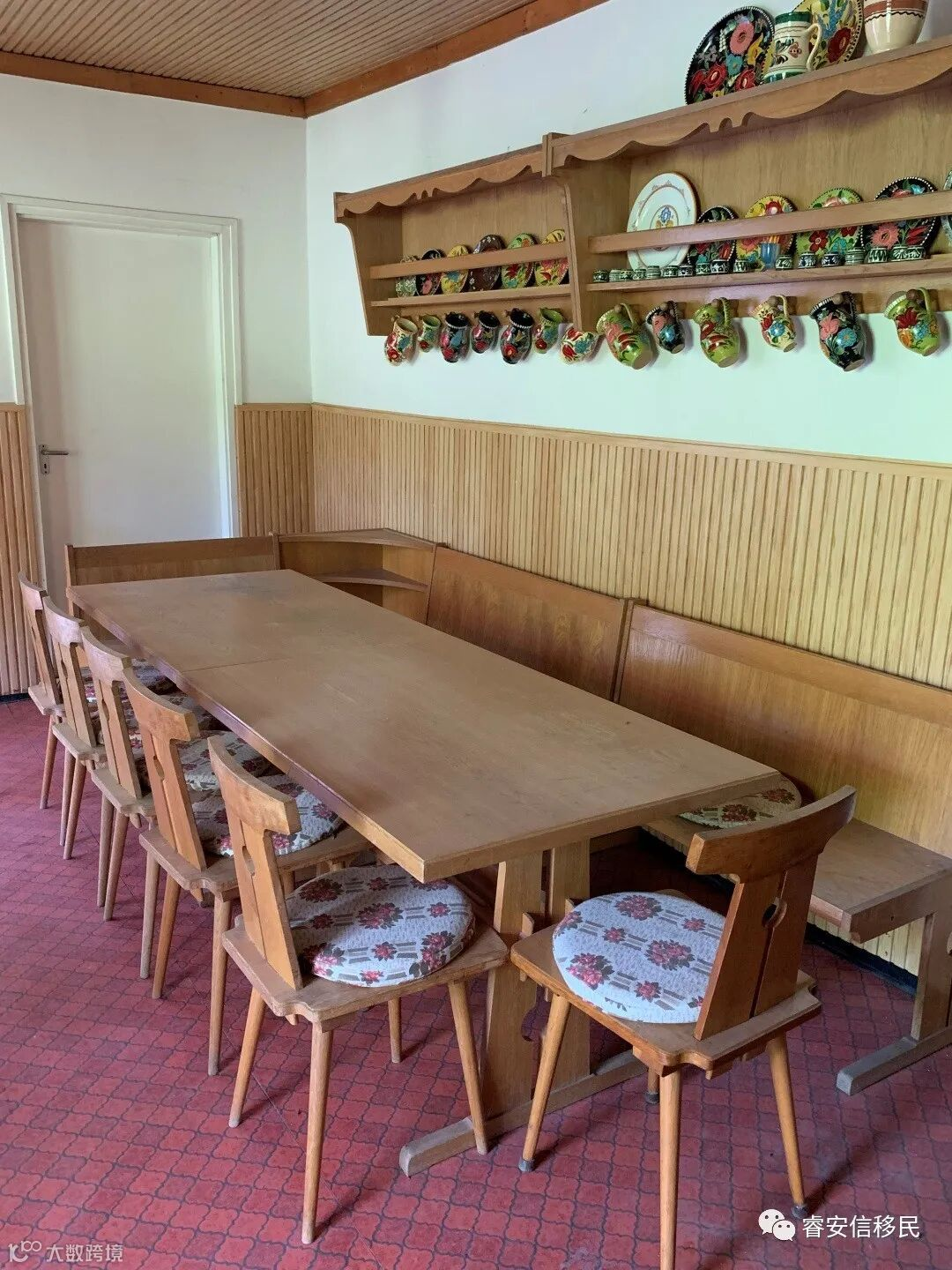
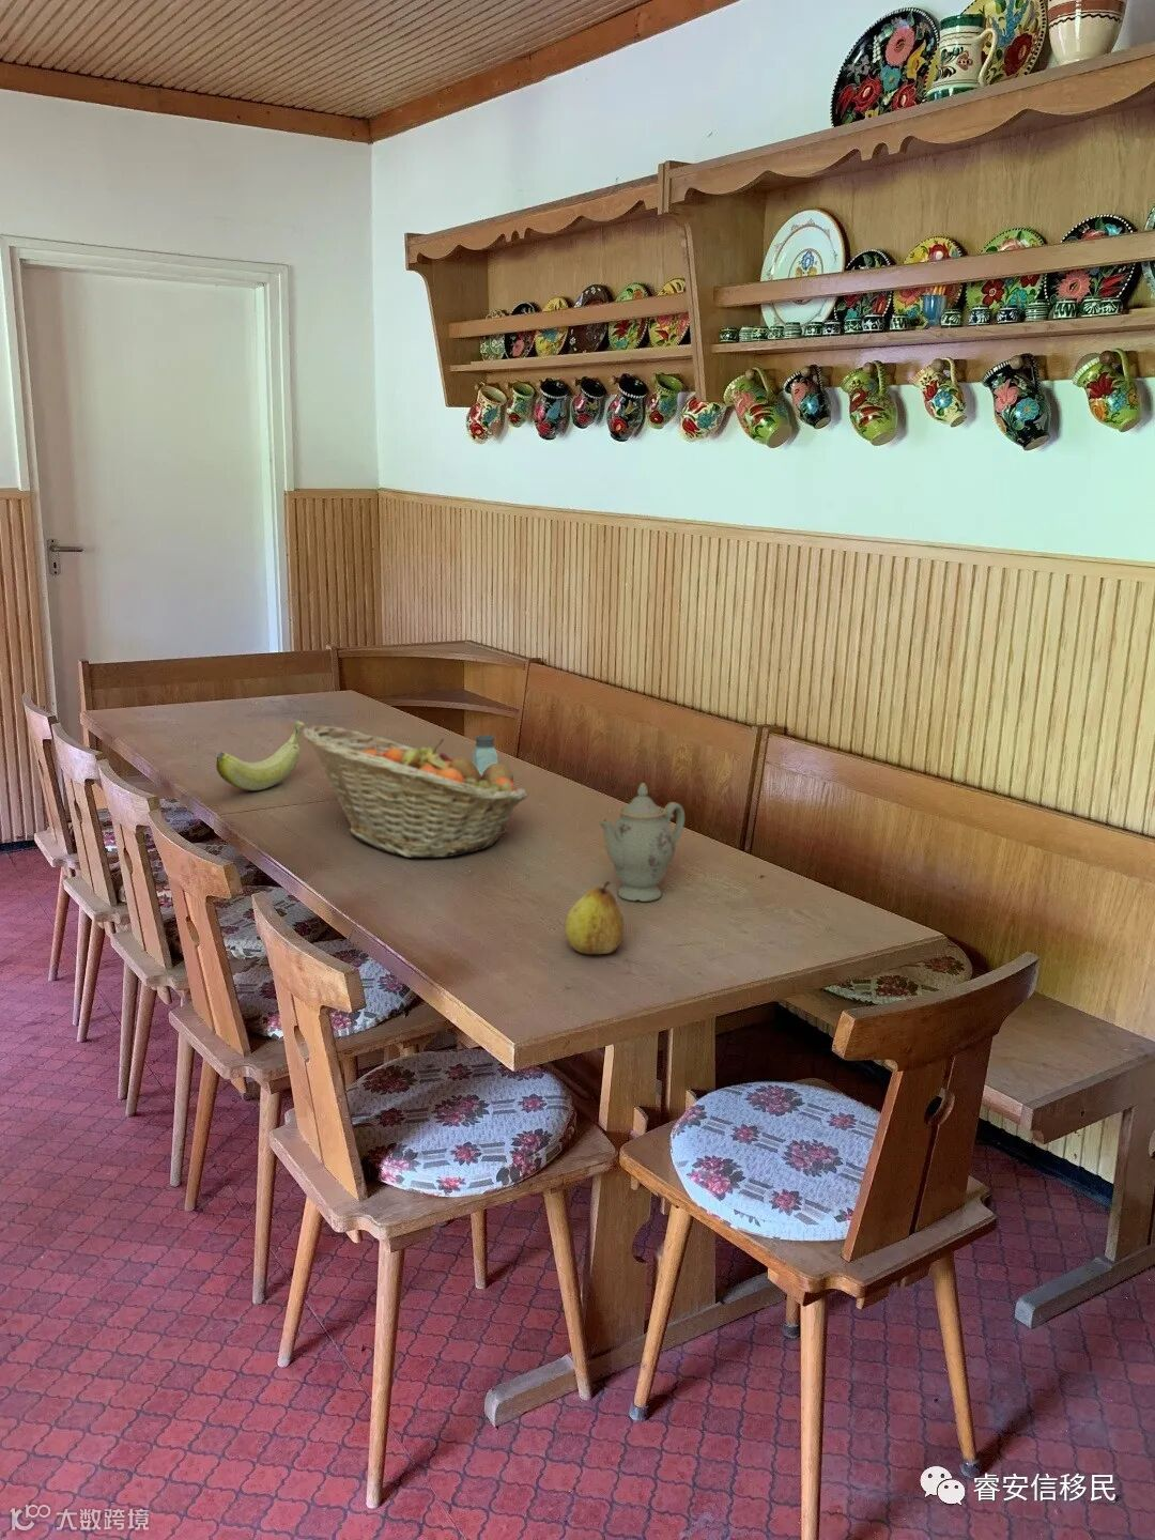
+ fruit [564,880,626,956]
+ banana [215,720,306,792]
+ chinaware [596,782,685,902]
+ saltshaker [472,734,499,775]
+ fruit basket [302,725,528,859]
